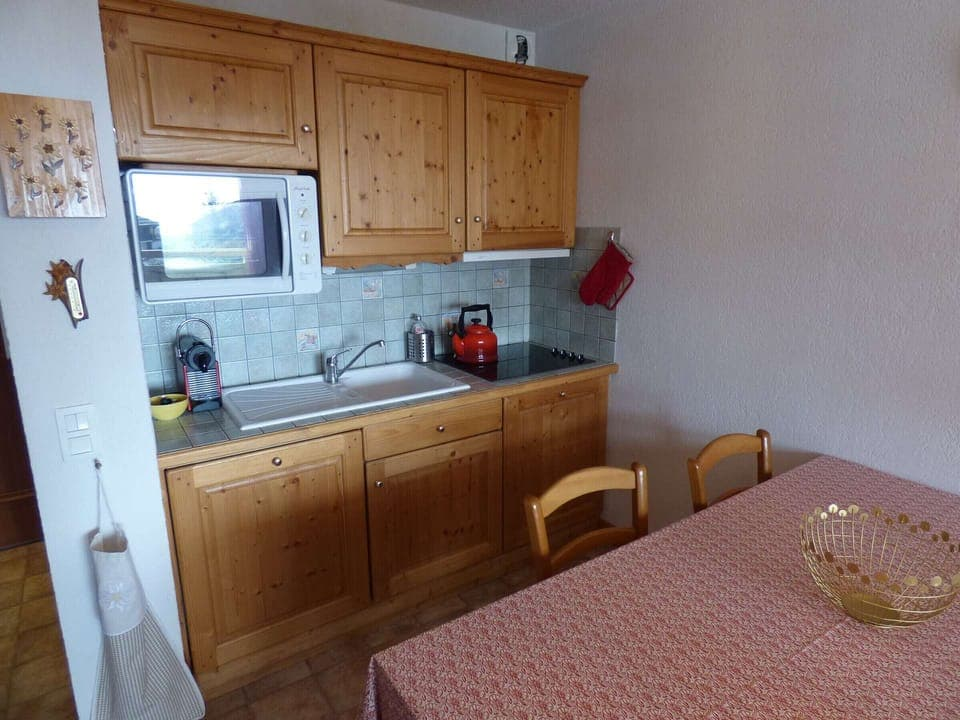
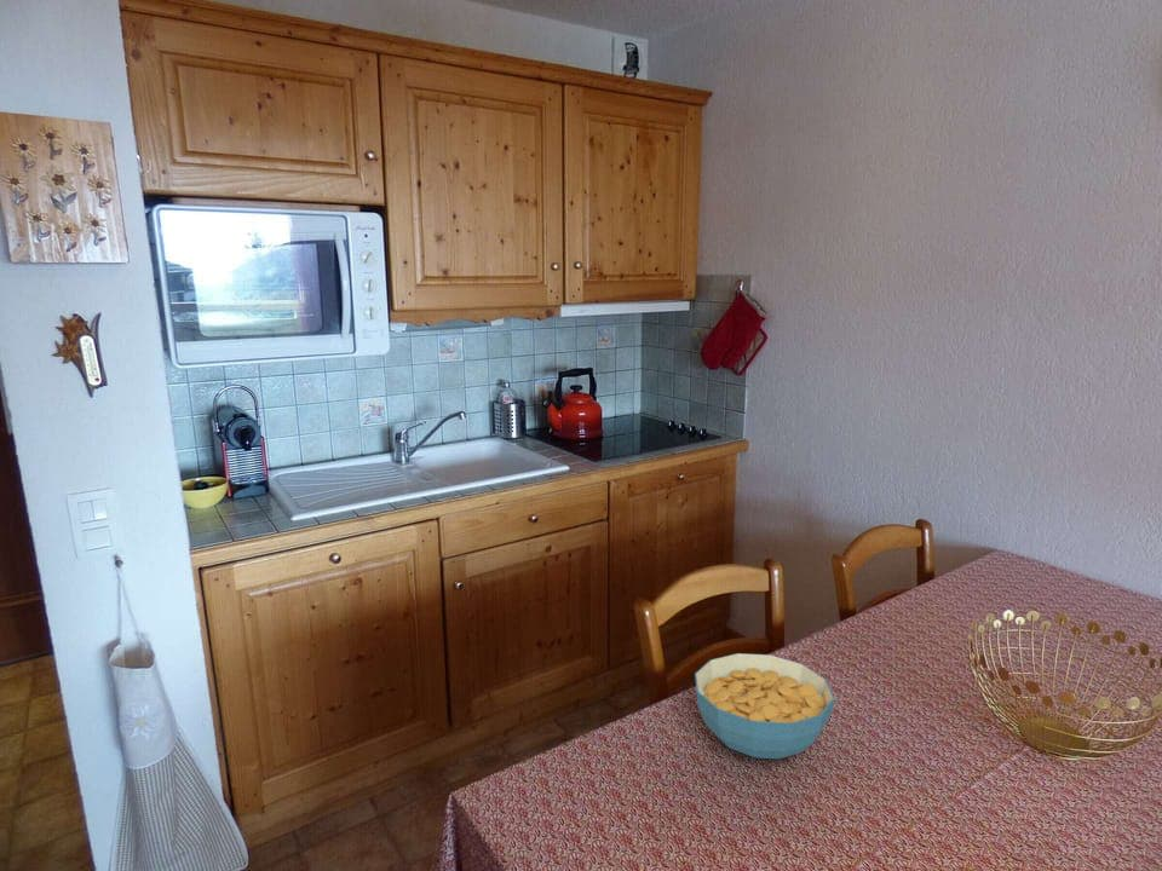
+ cereal bowl [694,652,836,760]
